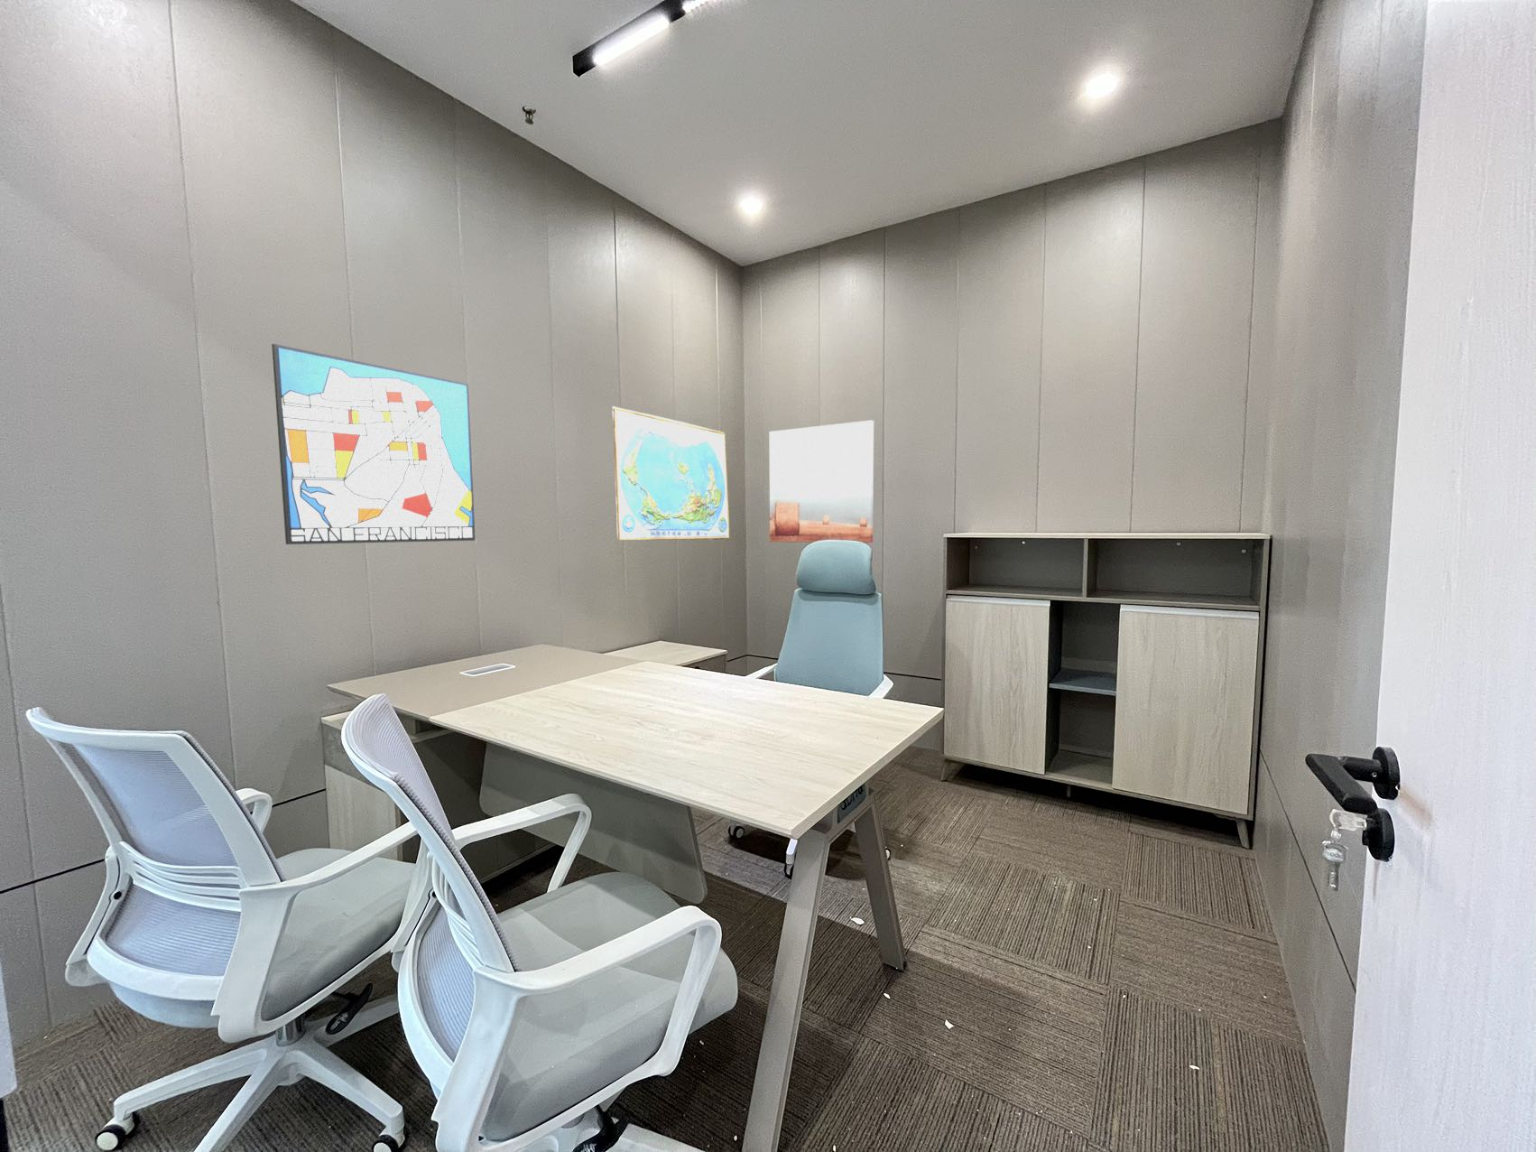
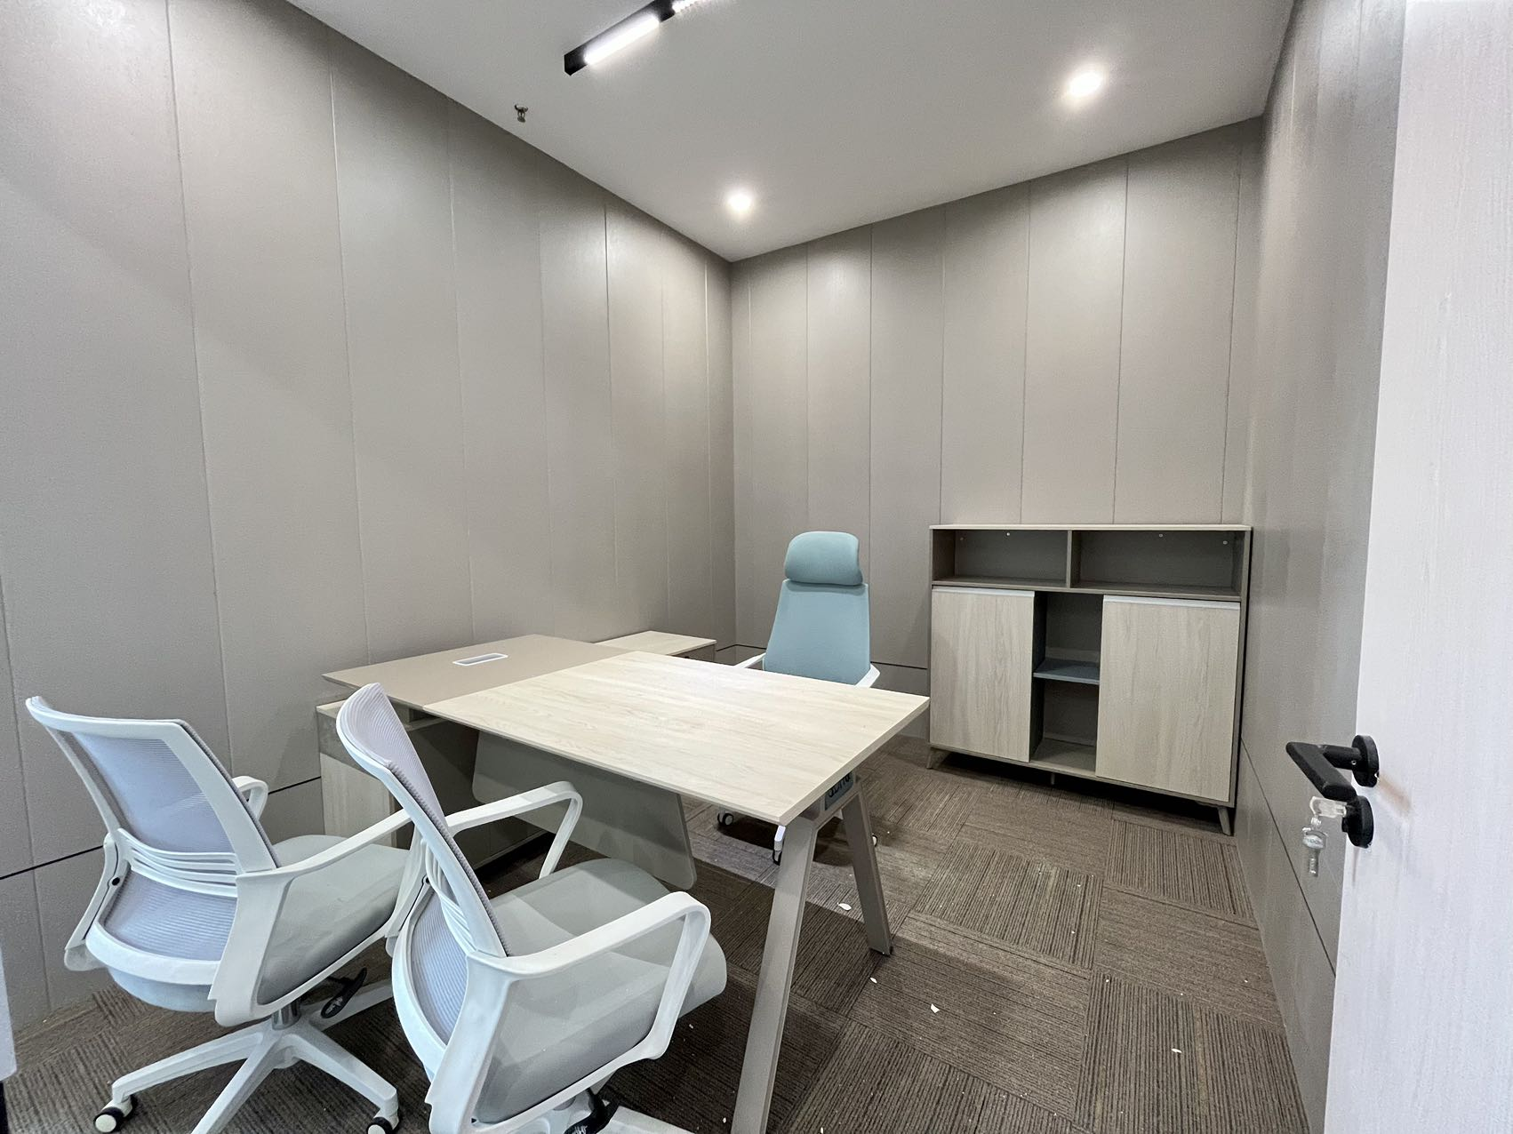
- wall art [271,344,477,546]
- wall art [769,419,874,543]
- world map [612,405,731,541]
